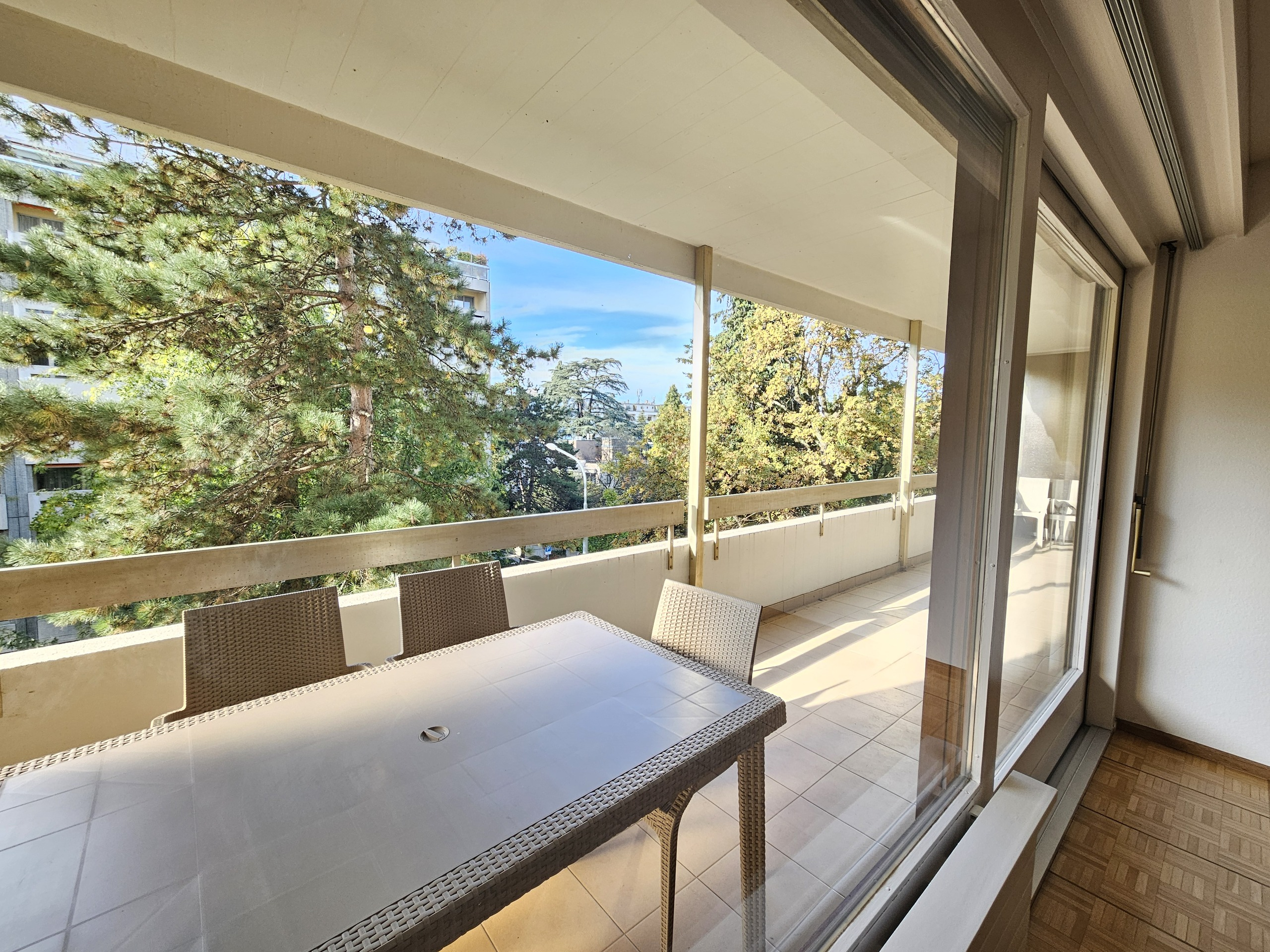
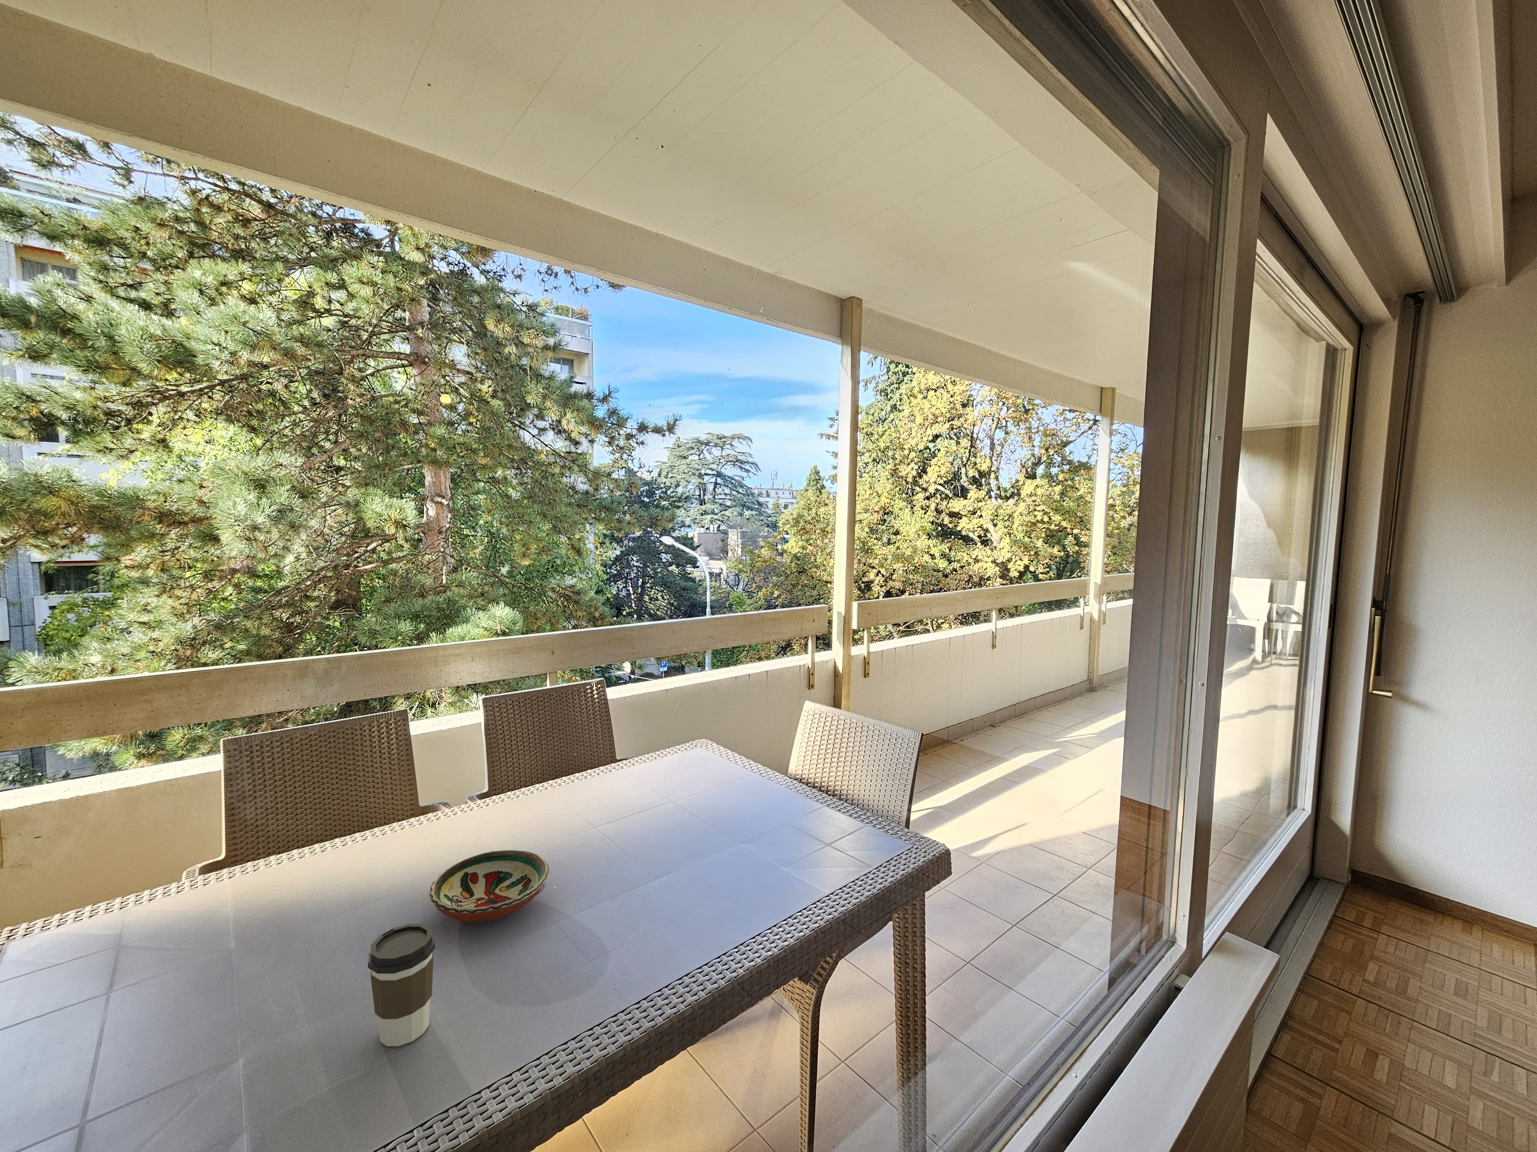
+ coffee cup [368,923,436,1047]
+ decorative bowl [428,849,549,923]
